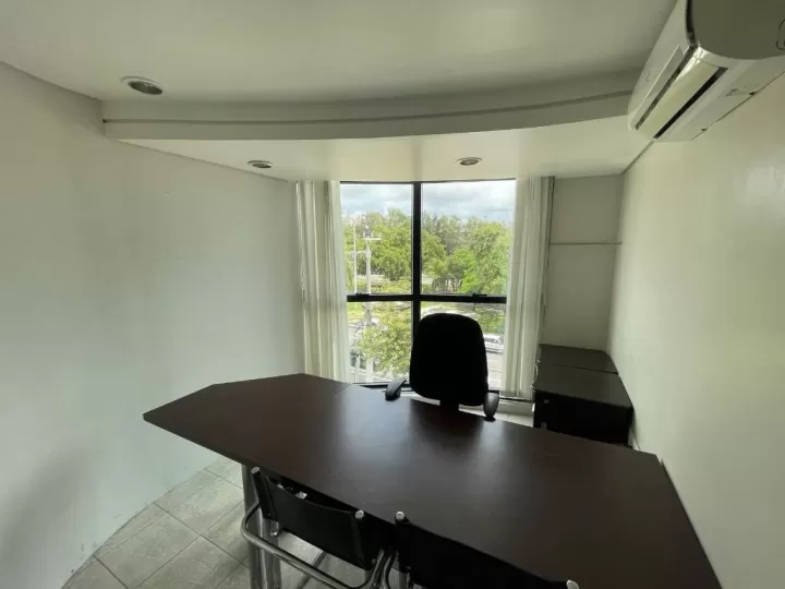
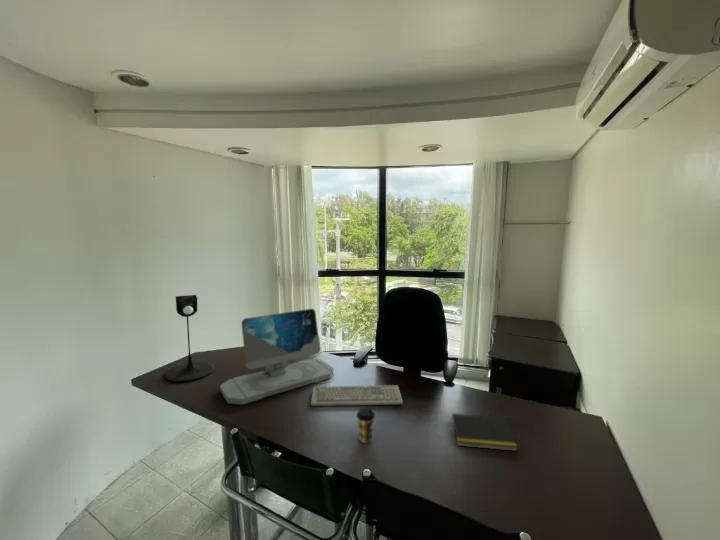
+ coffee cup [355,407,376,444]
+ keyboard [310,384,404,407]
+ computer monitor [219,308,334,405]
+ desk lamp [164,294,216,382]
+ notepad [449,413,519,452]
